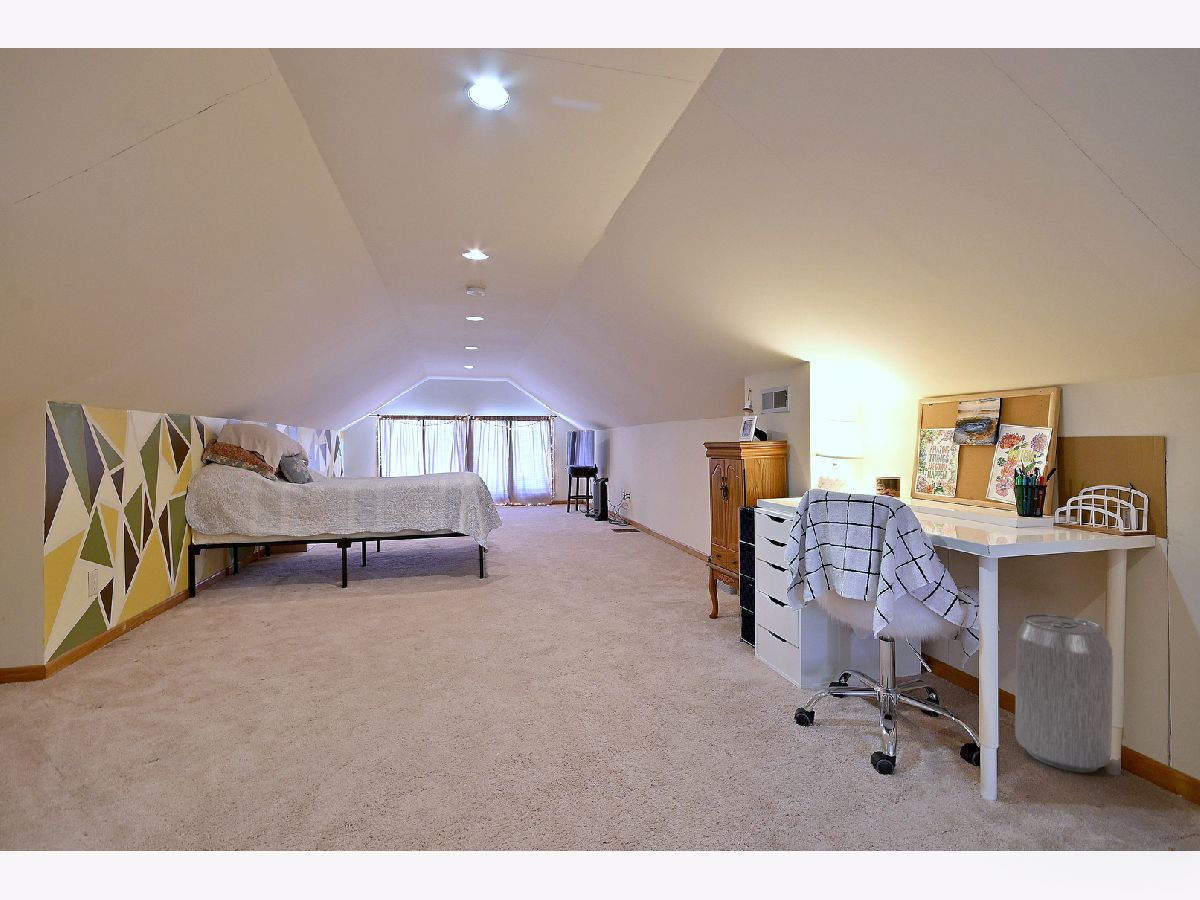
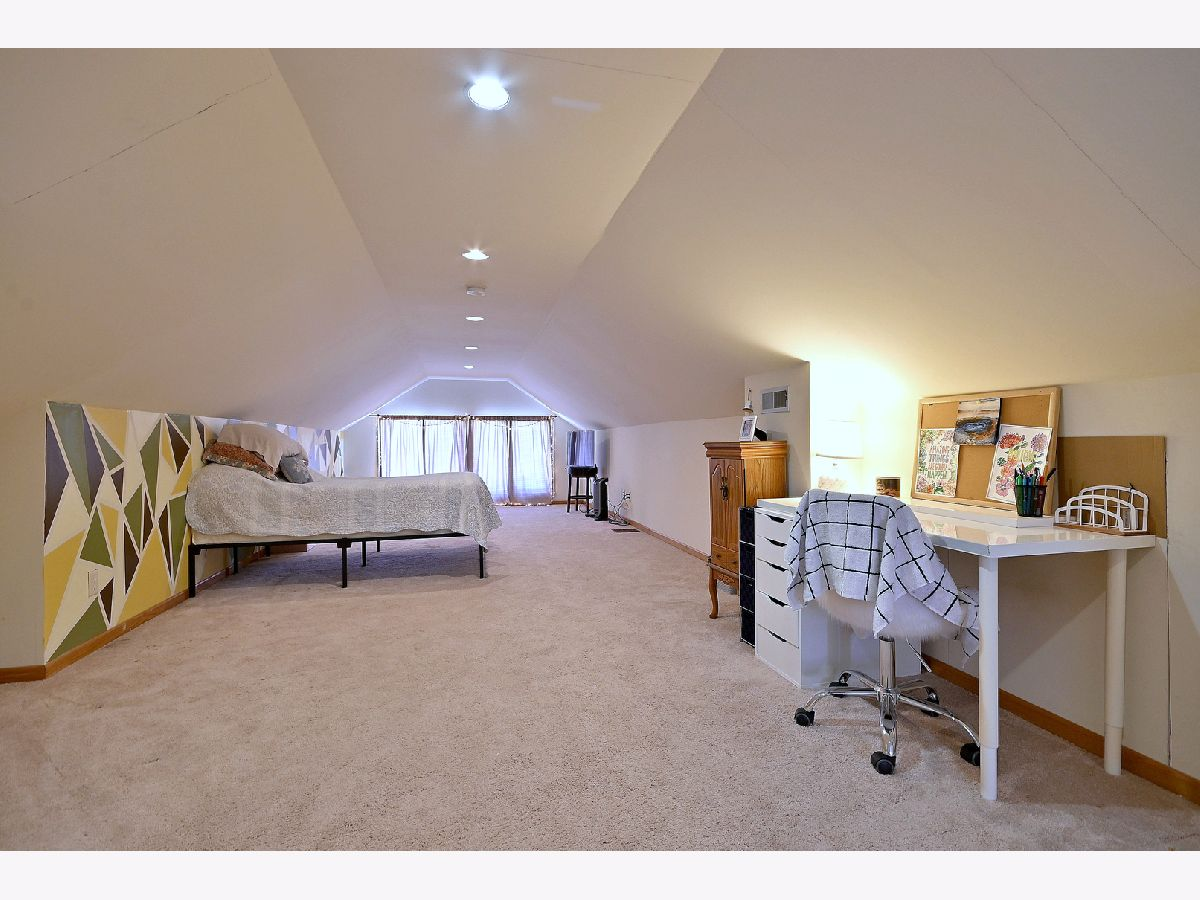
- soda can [1014,613,1114,773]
